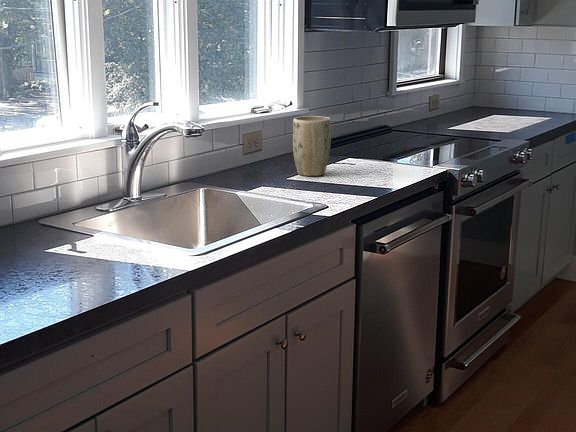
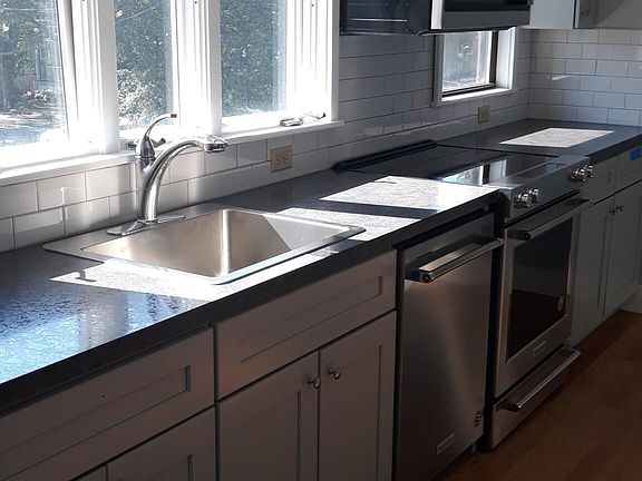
- plant pot [292,115,332,177]
